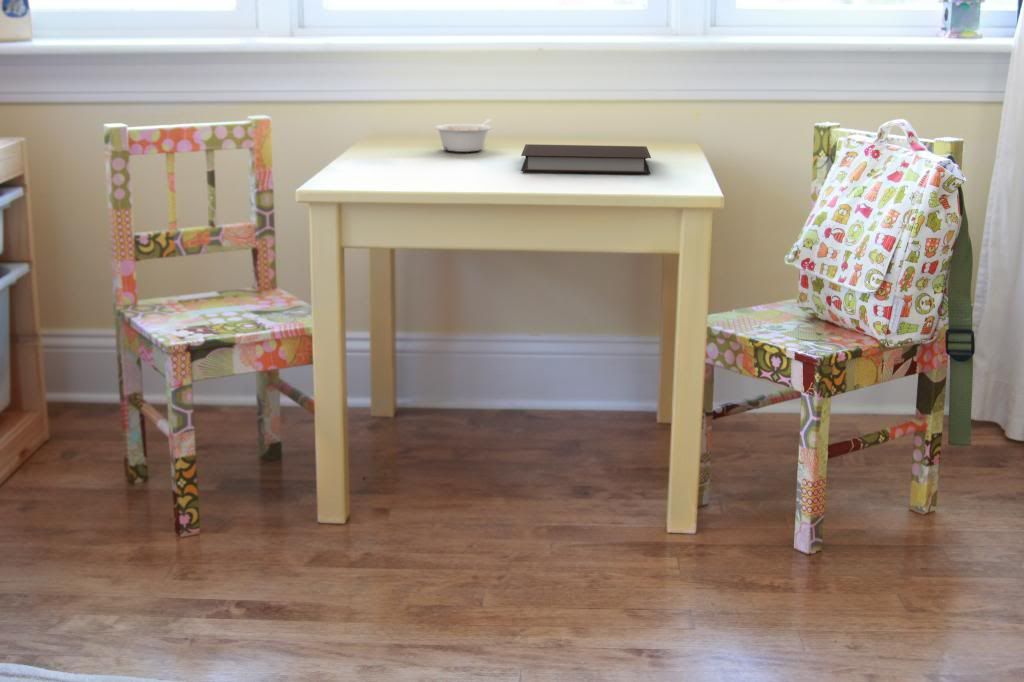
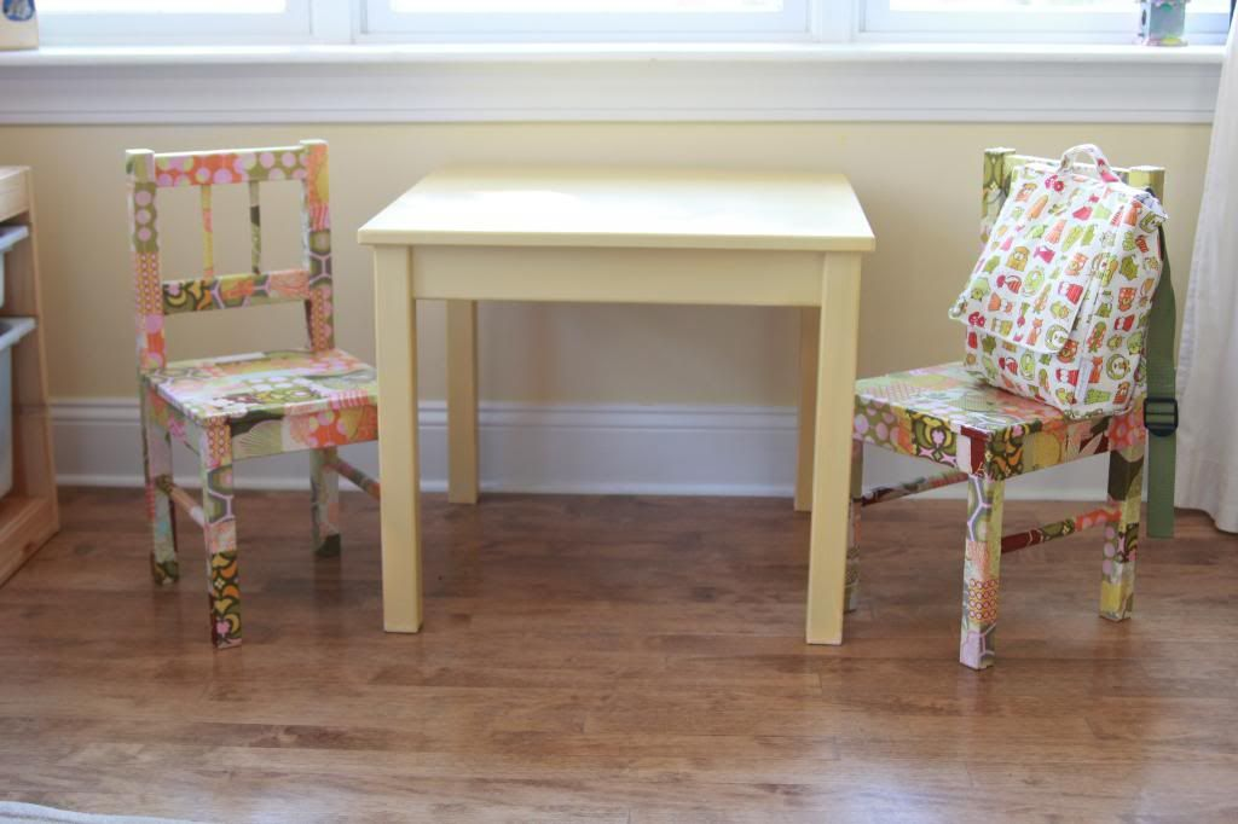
- legume [434,118,493,153]
- notebook [520,143,652,174]
